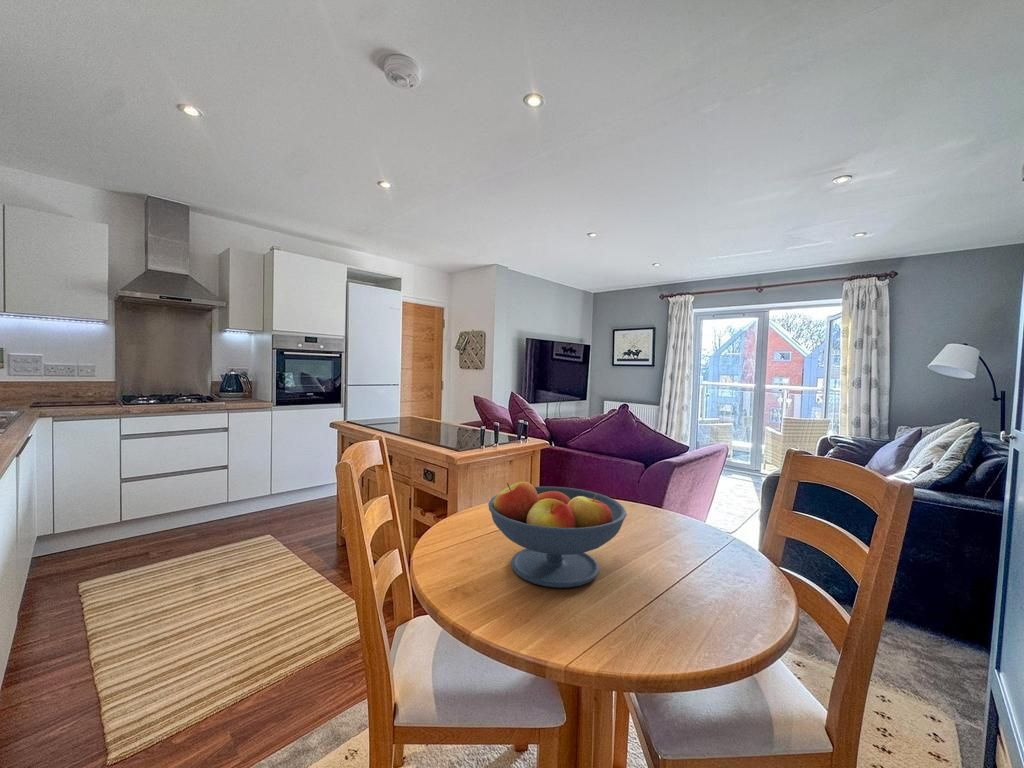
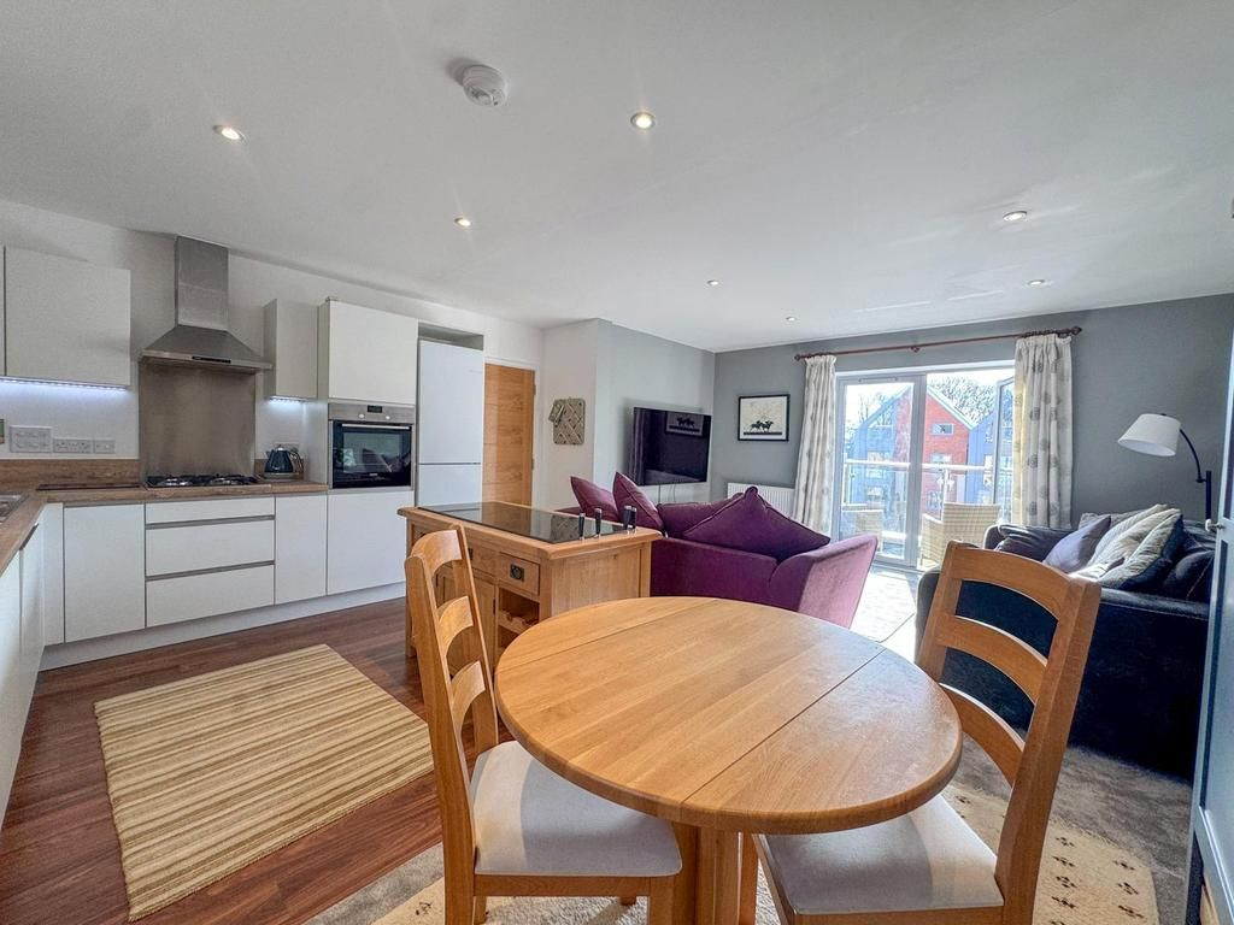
- fruit bowl [487,481,628,589]
